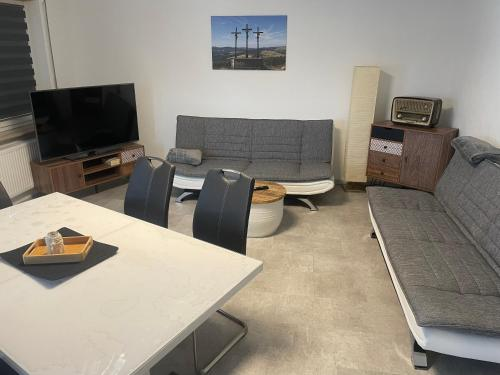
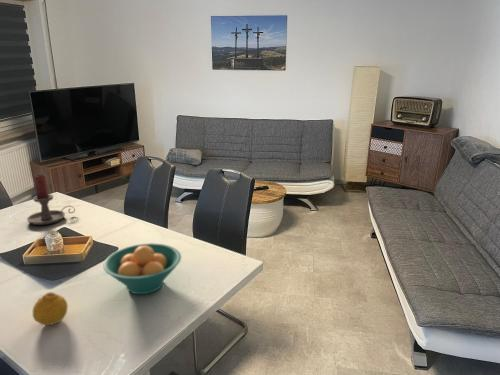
+ candle holder [26,174,76,226]
+ fruit [32,291,69,326]
+ fruit bowl [102,242,182,295]
